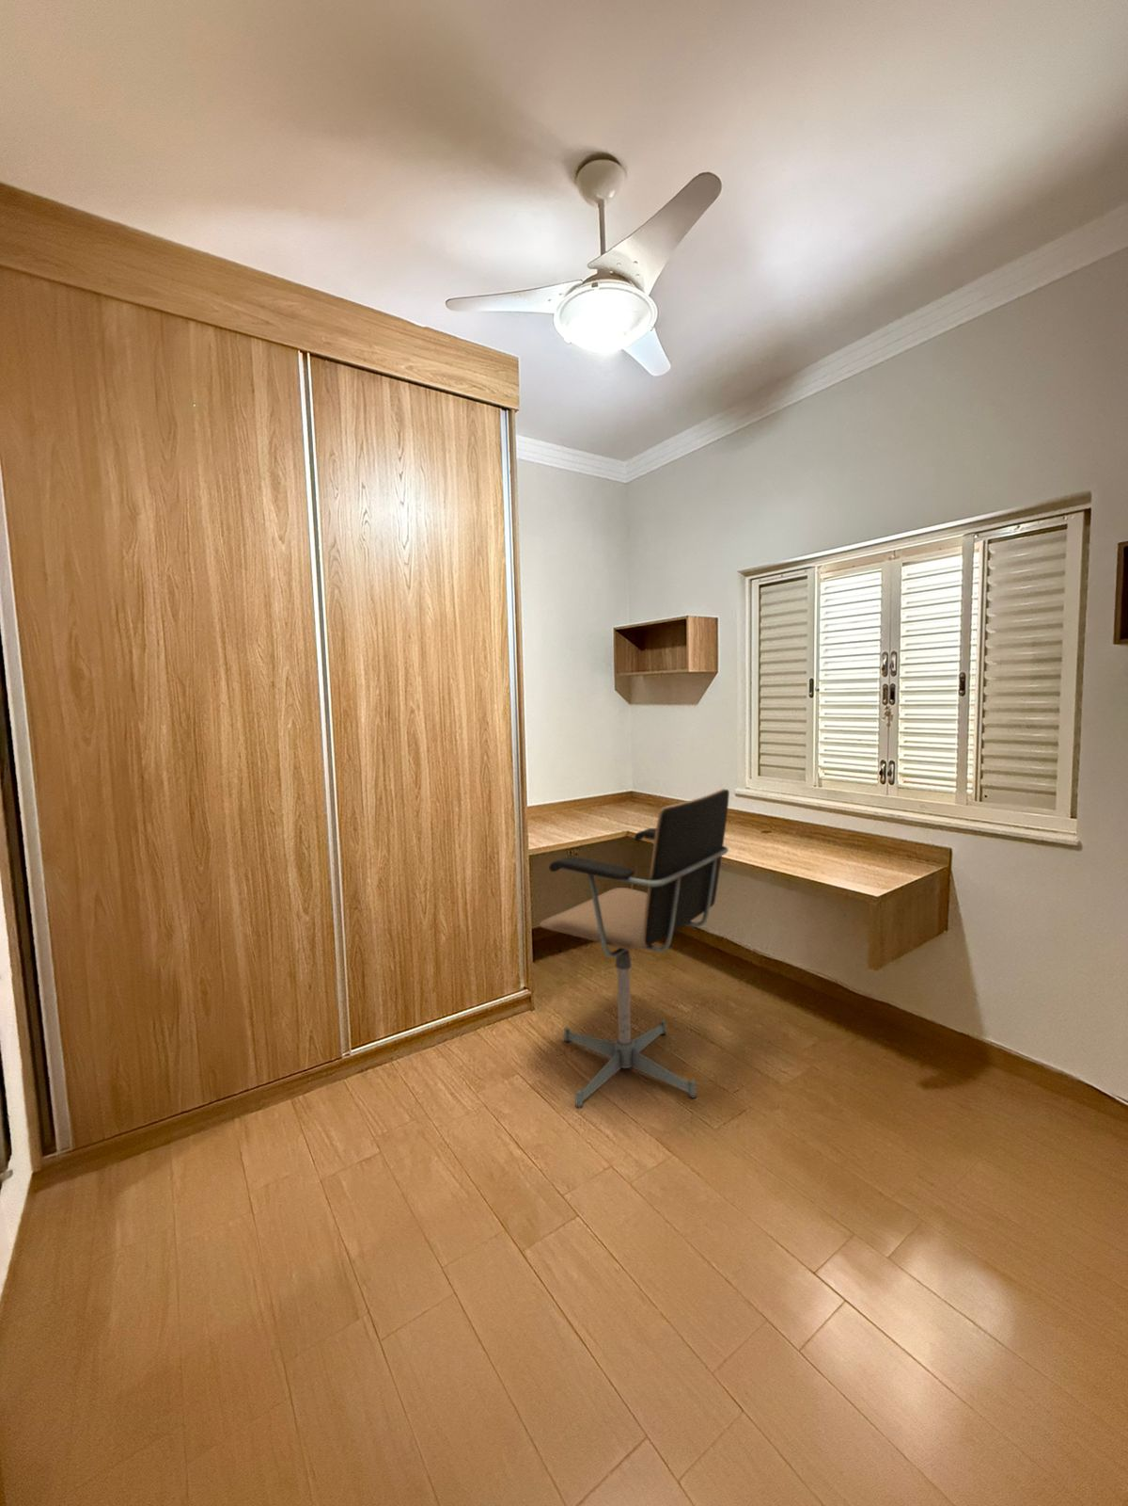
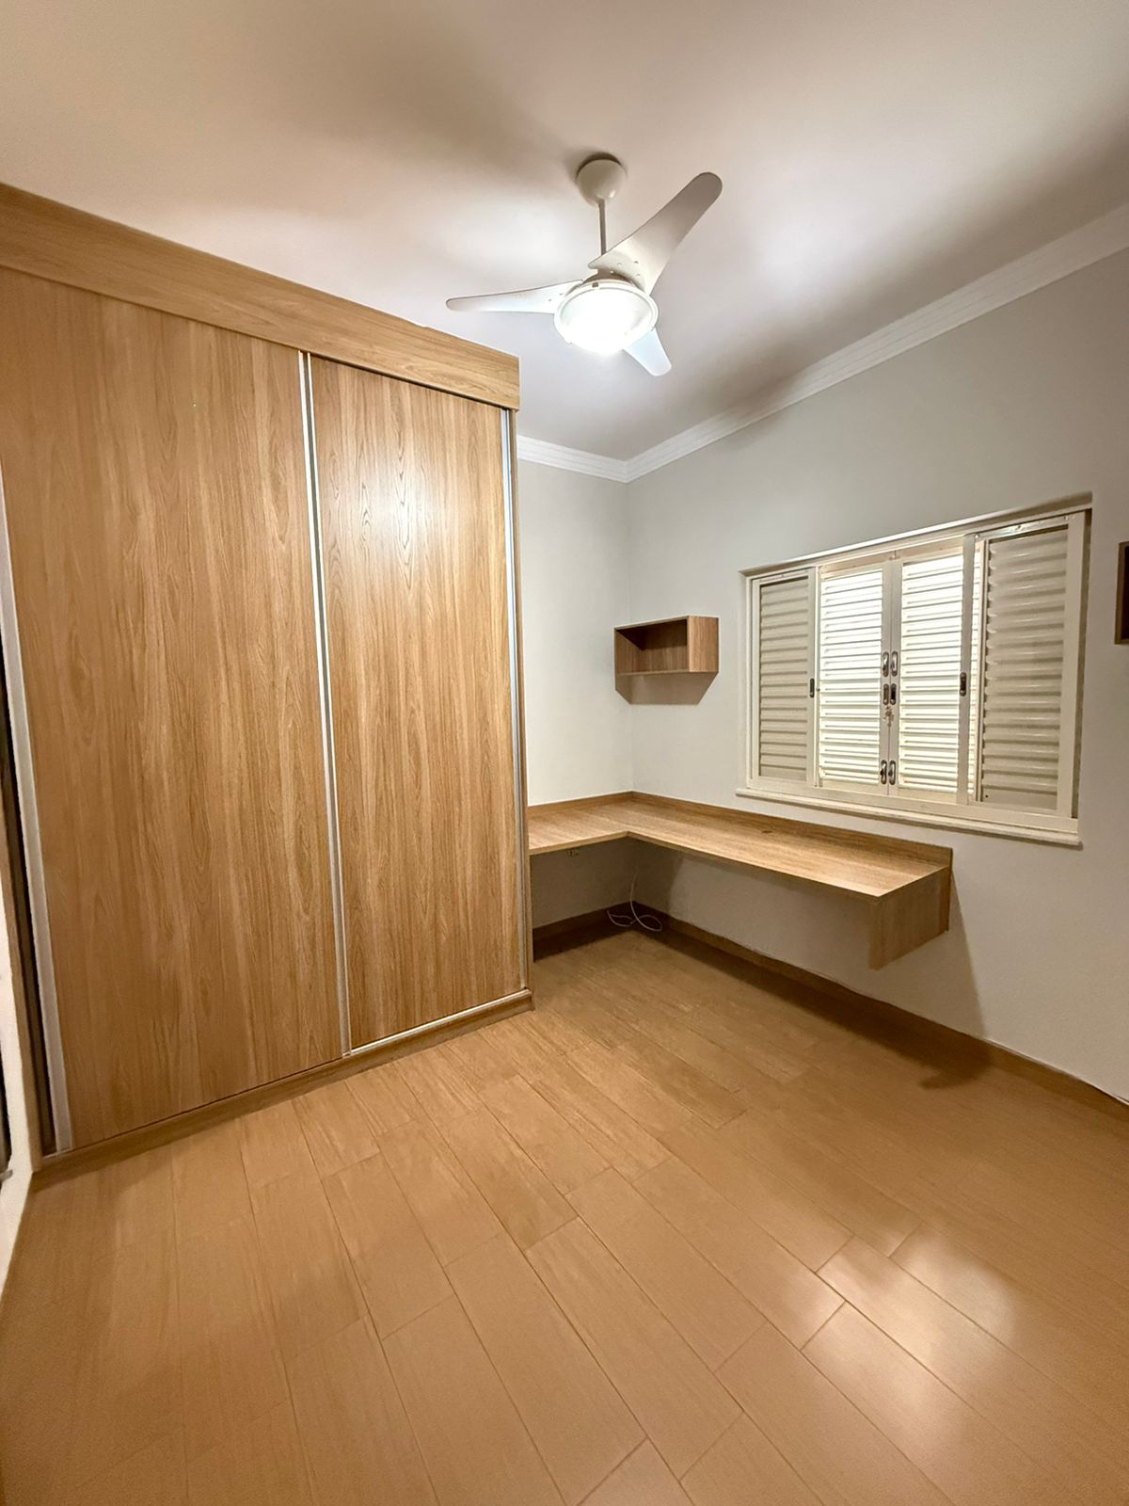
- office chair [539,787,730,1110]
